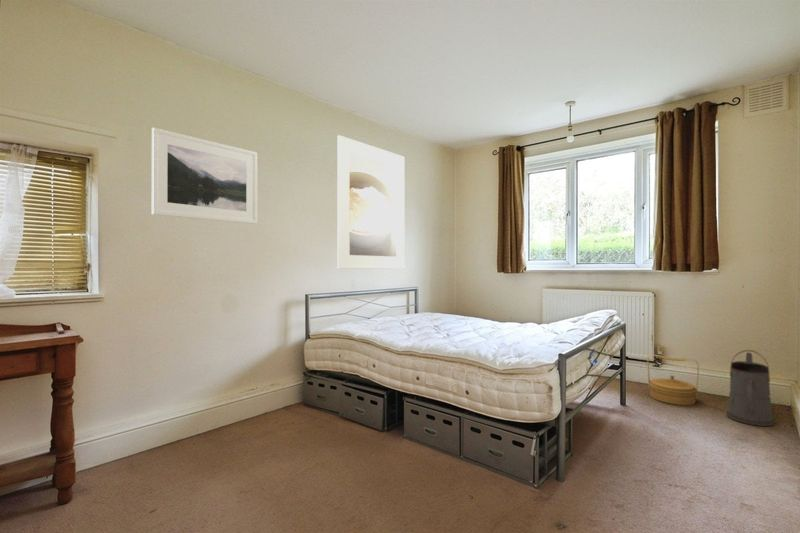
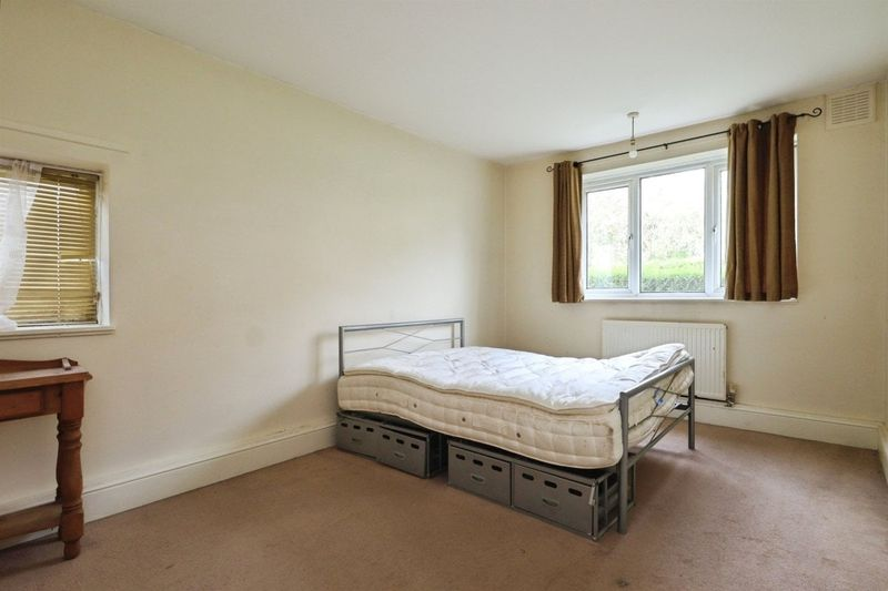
- basket [646,353,700,406]
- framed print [151,127,258,225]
- watering can [726,349,775,427]
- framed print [337,134,406,270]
